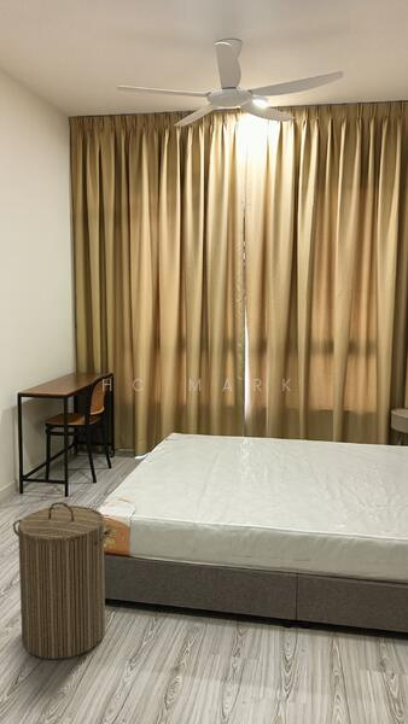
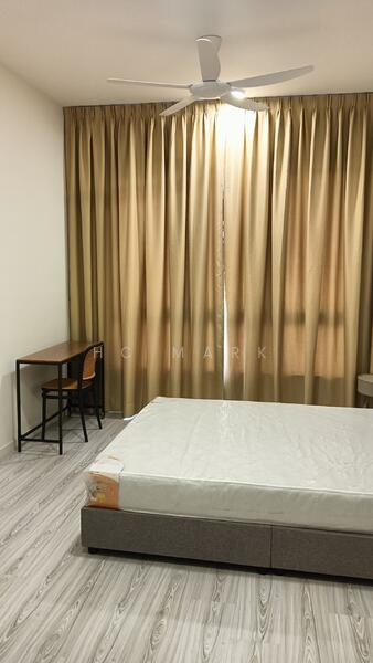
- laundry hamper [12,501,115,660]
